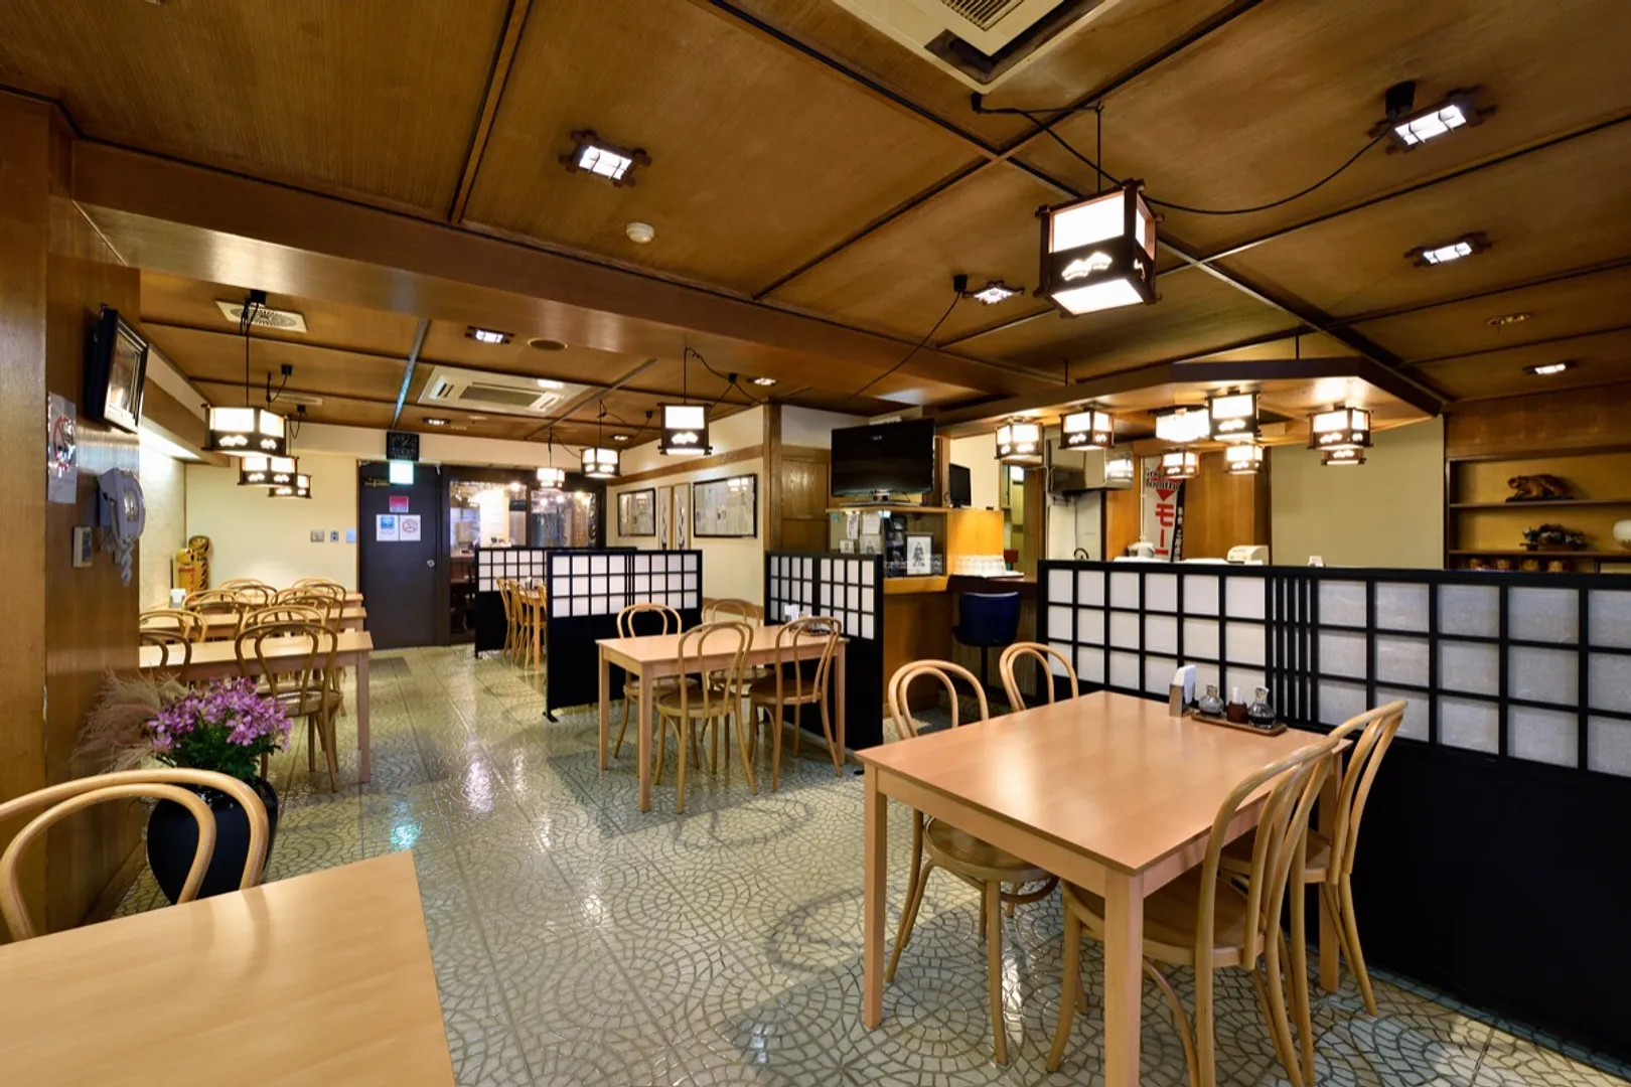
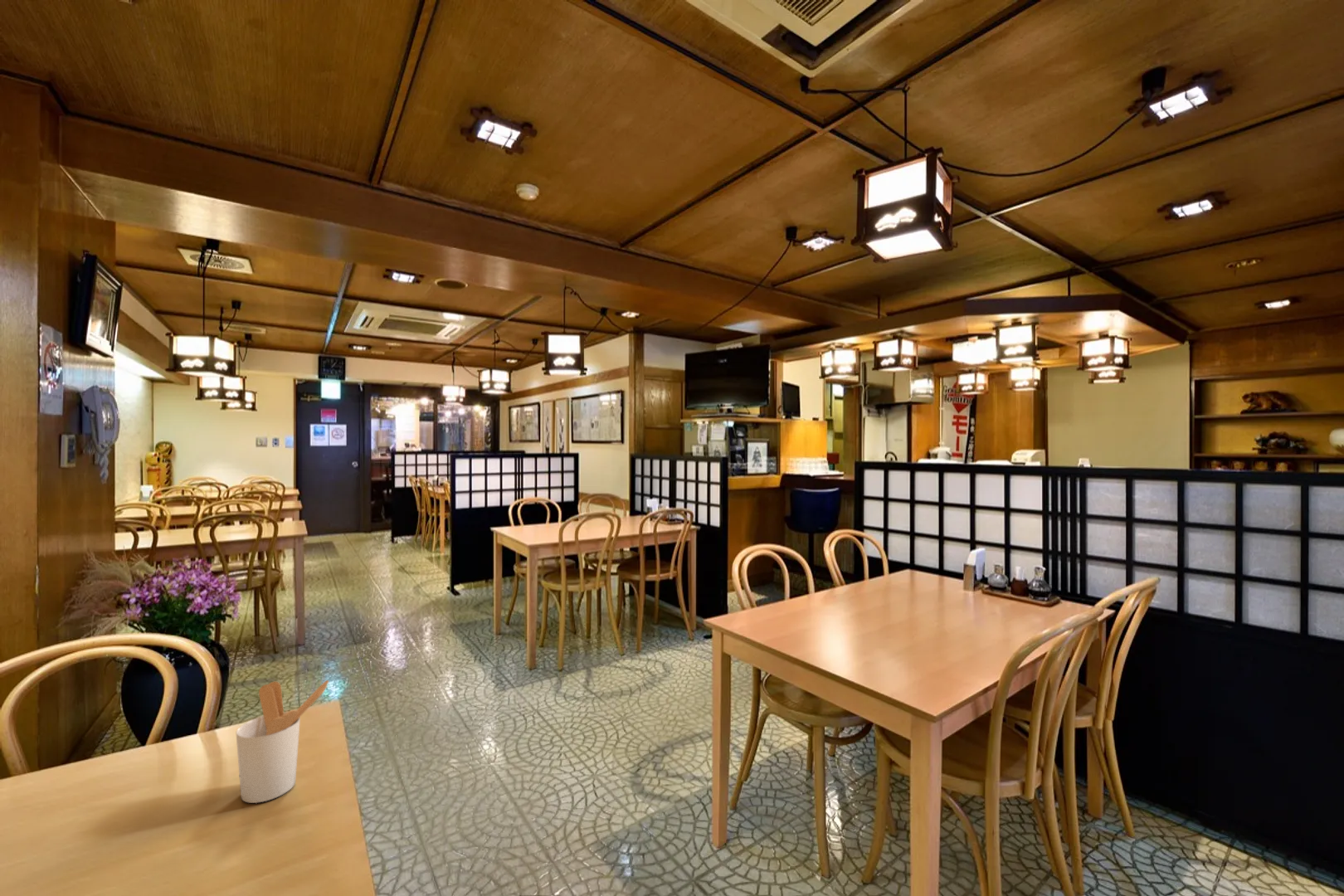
+ utensil holder [235,679,329,804]
